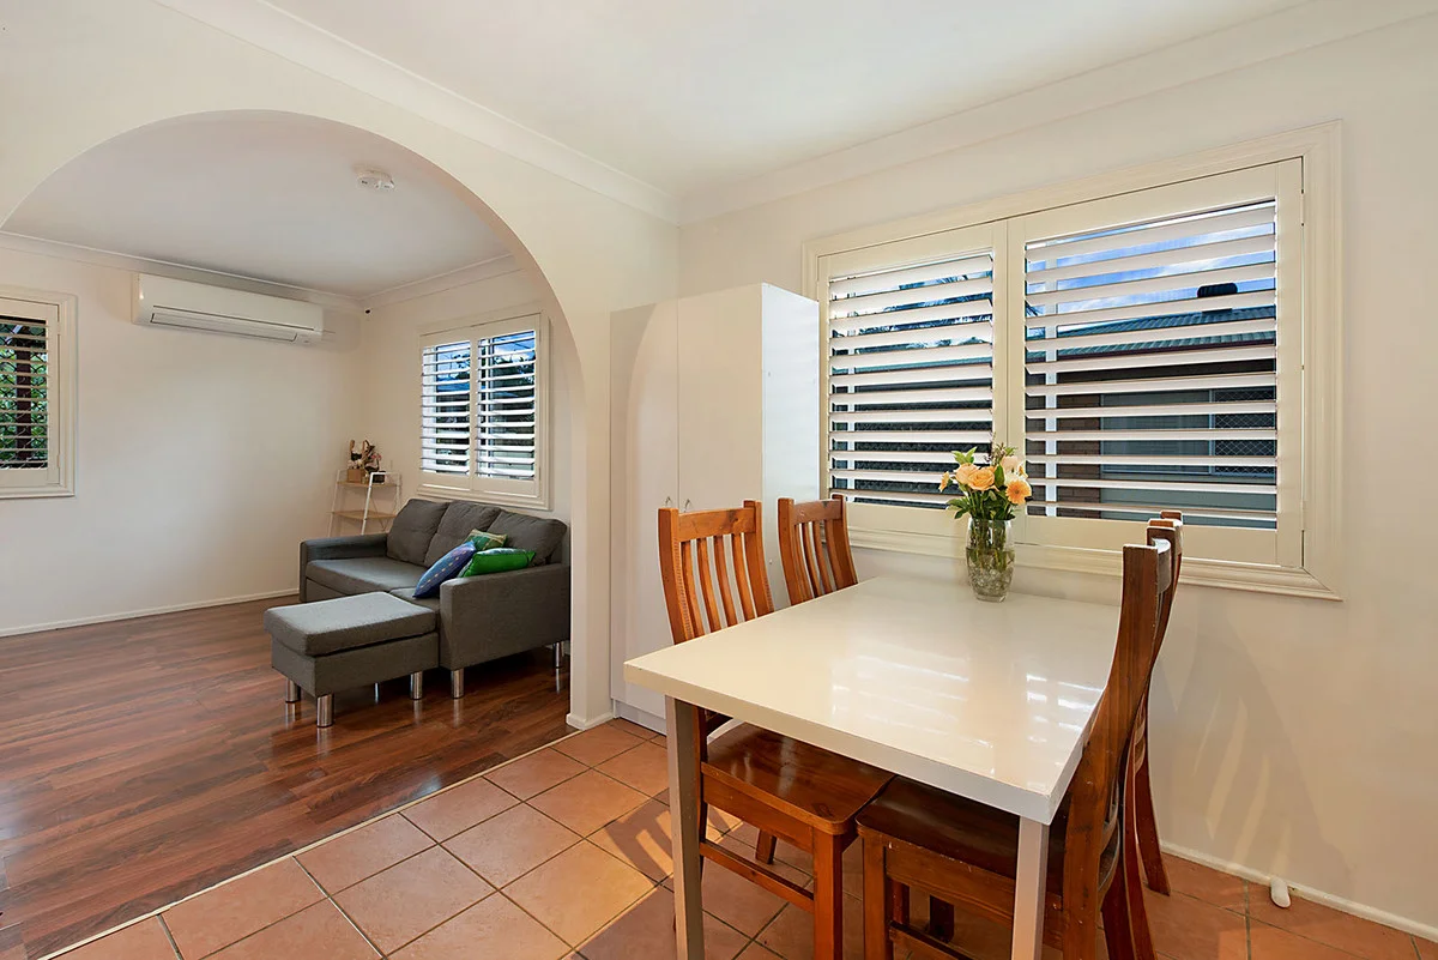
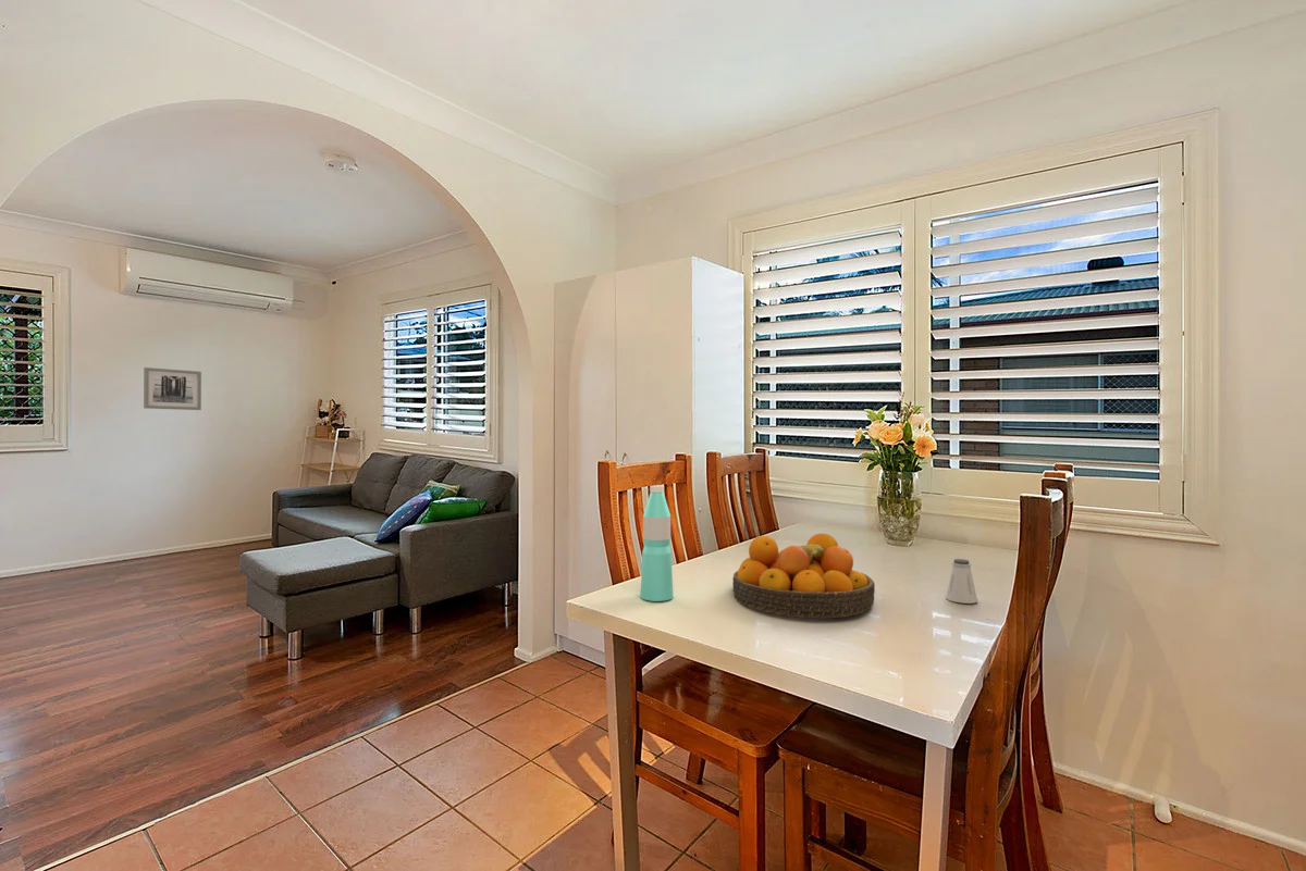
+ wall art [143,366,202,411]
+ water bottle [639,485,675,602]
+ fruit bowl [731,533,876,619]
+ saltshaker [945,558,978,605]
